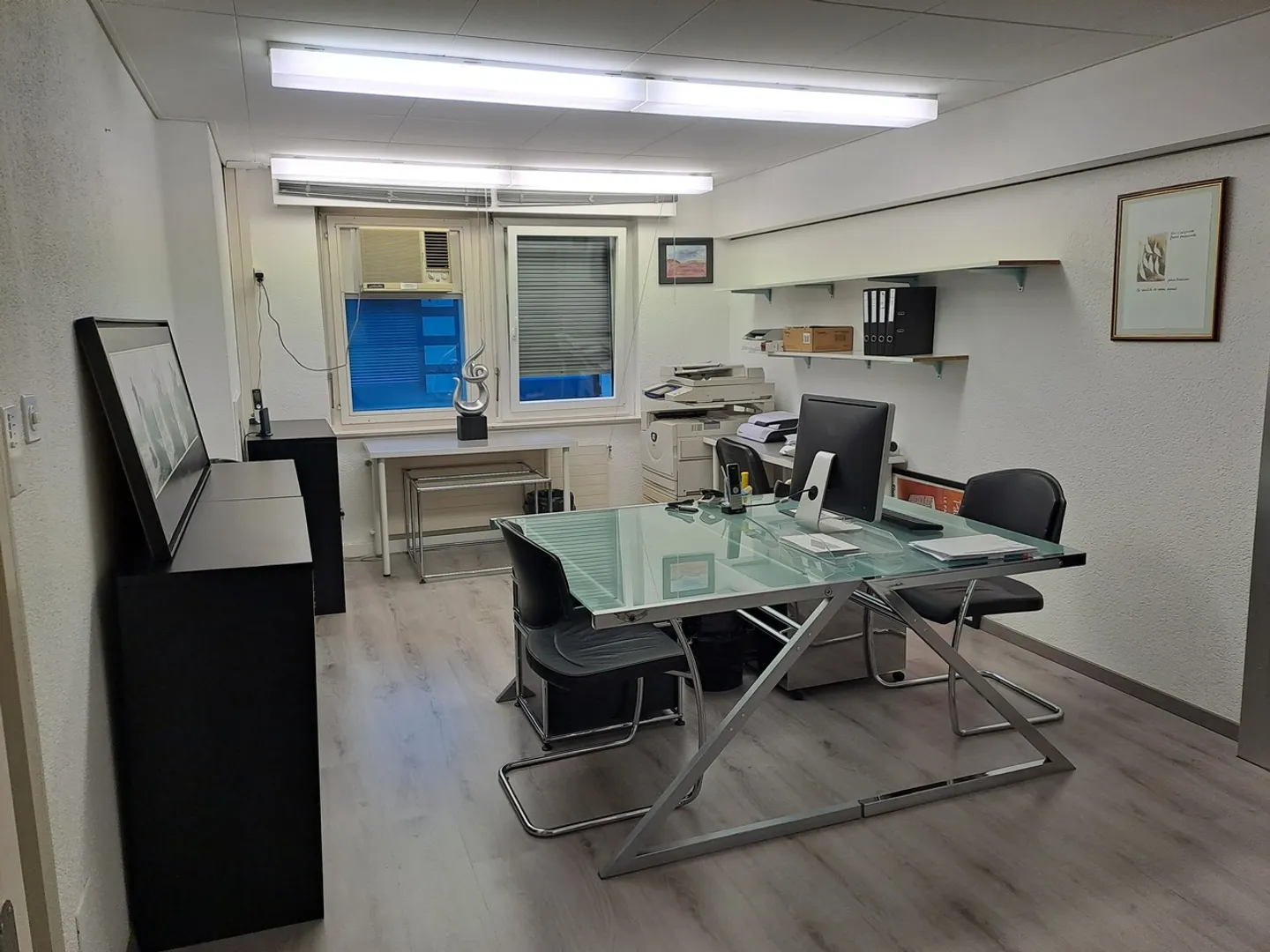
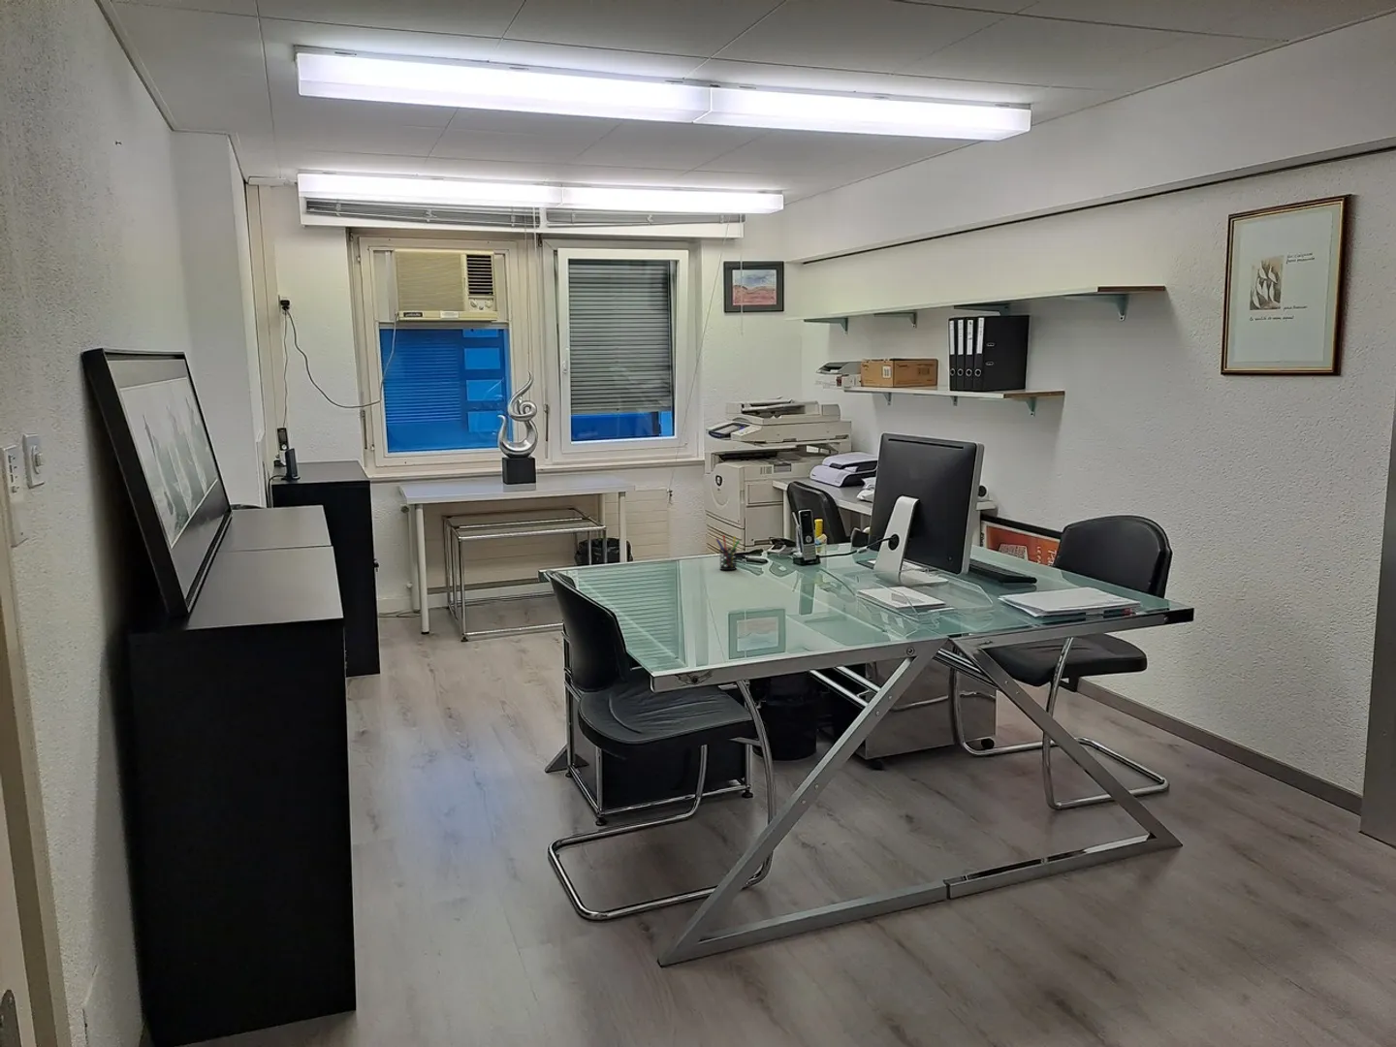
+ pen holder [714,534,741,571]
